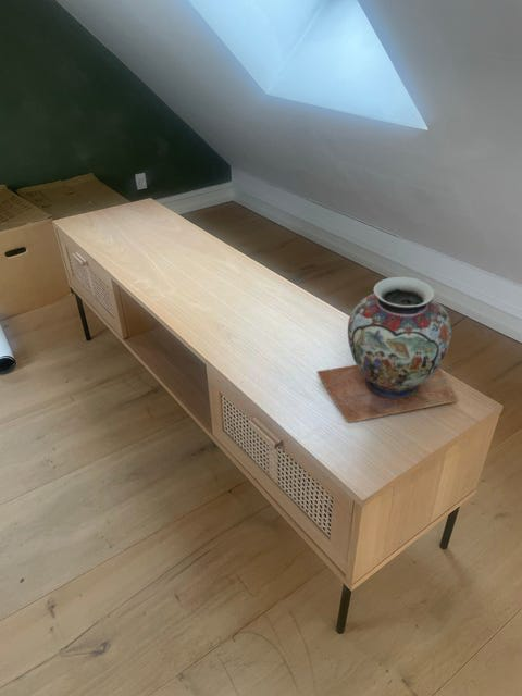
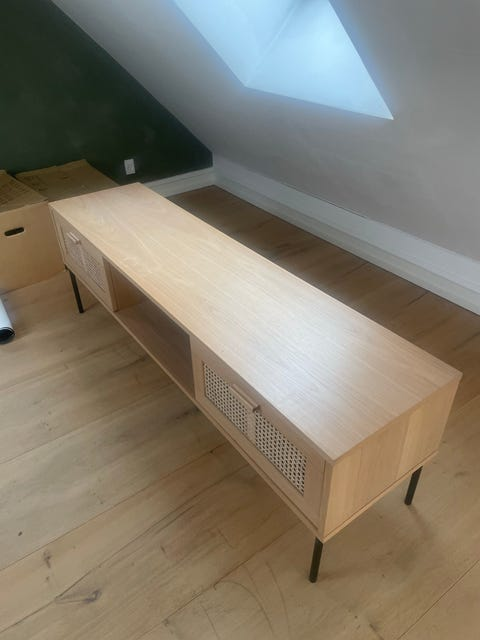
- decorative vase [316,276,460,423]
